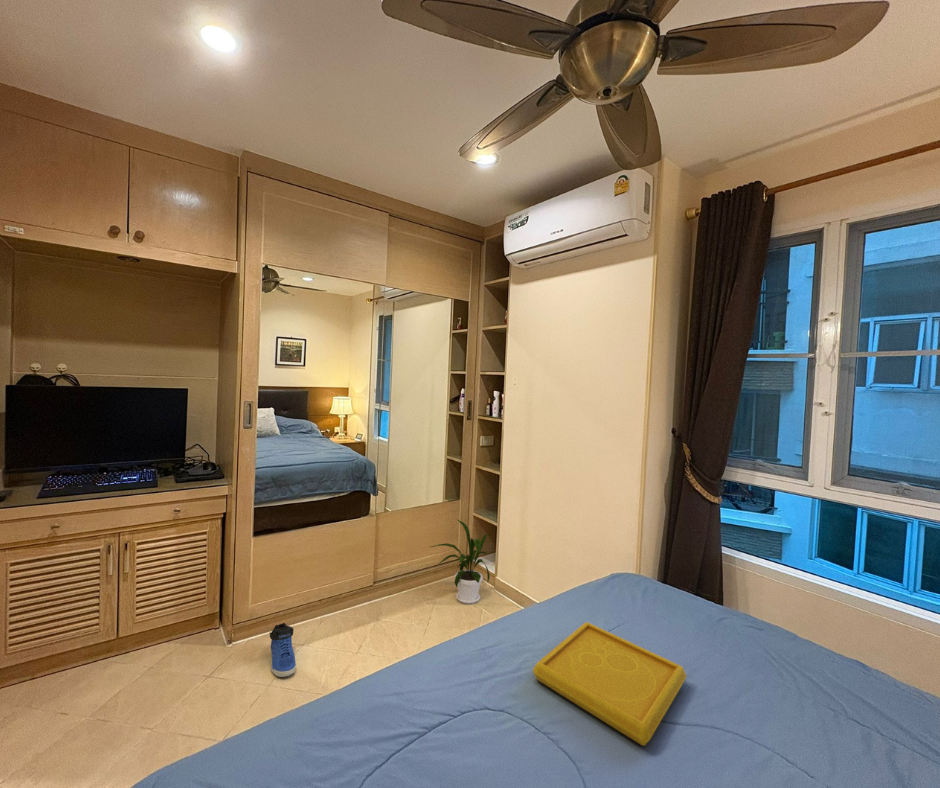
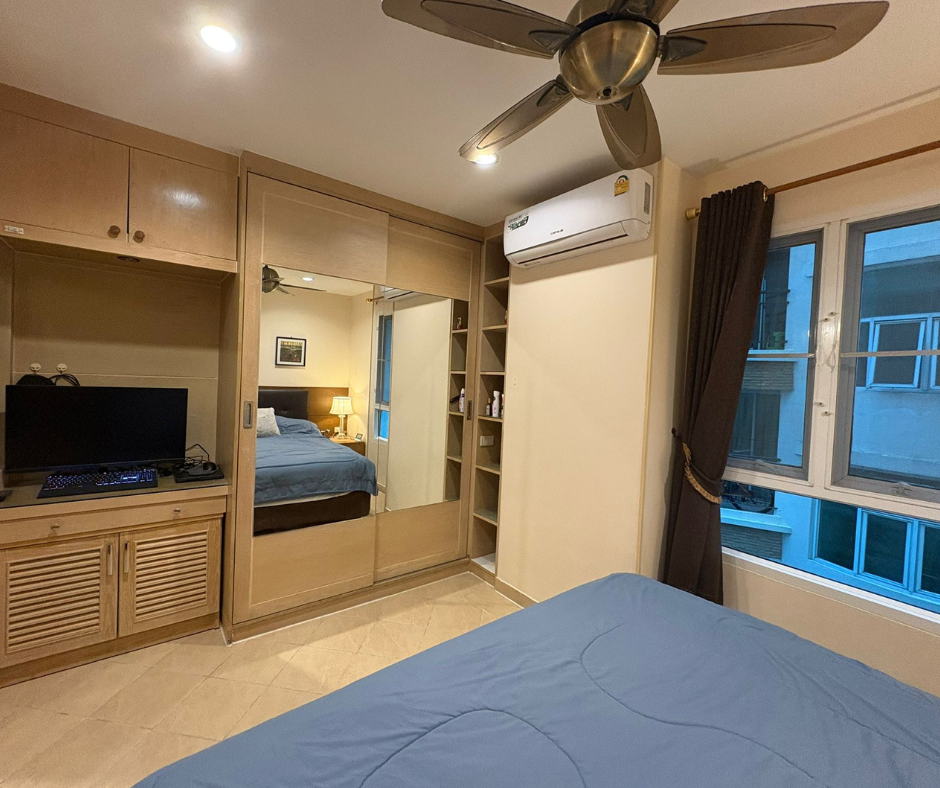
- sneaker [268,622,297,678]
- serving tray [532,621,688,747]
- house plant [429,518,491,605]
